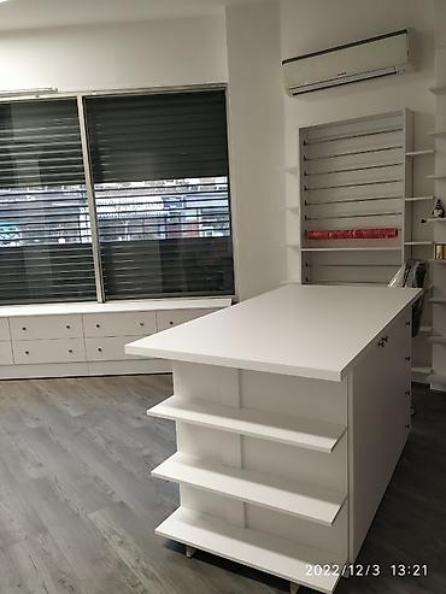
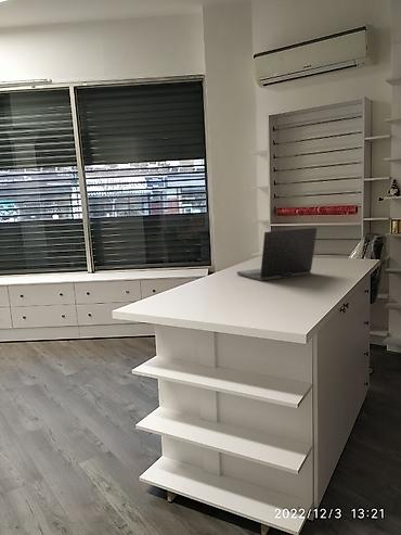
+ laptop [235,227,318,282]
